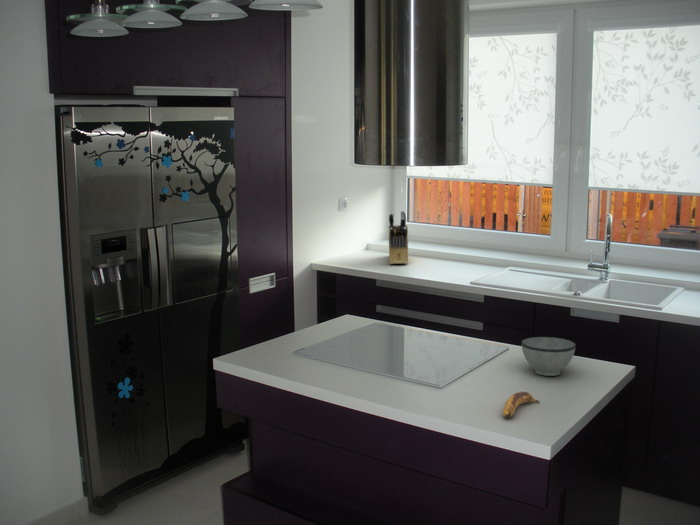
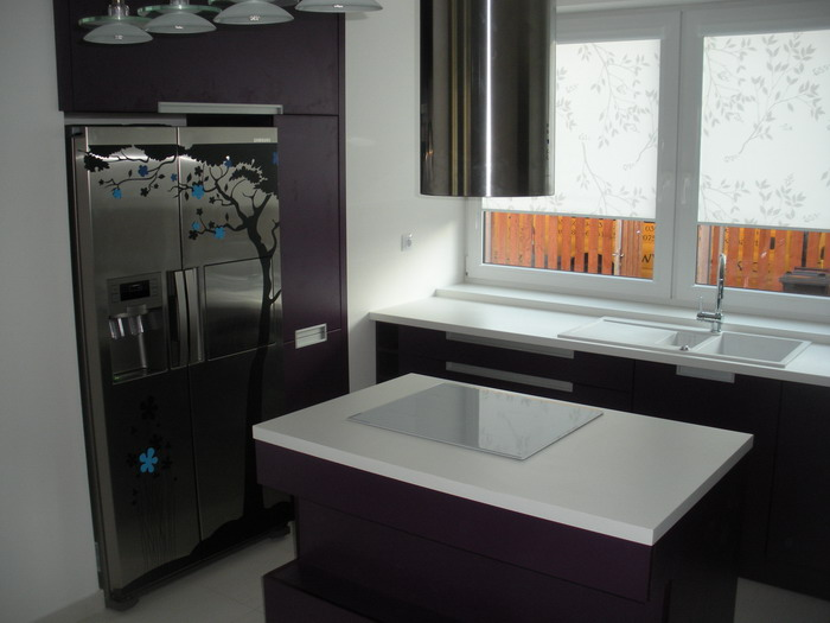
- bowl [521,336,577,377]
- banana [502,391,541,419]
- knife block [388,210,409,265]
